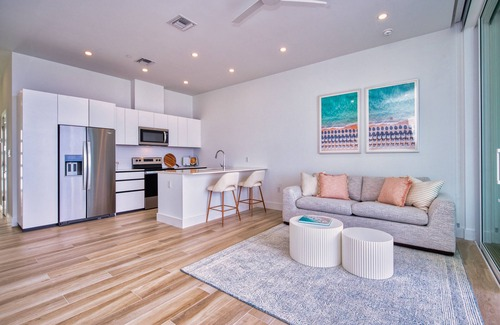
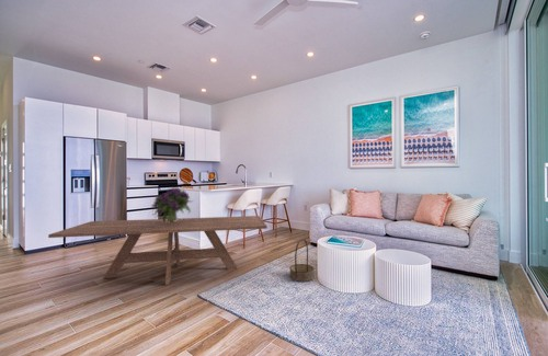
+ dining table [47,215,269,286]
+ bouquet [150,186,195,223]
+ basket [288,238,316,283]
